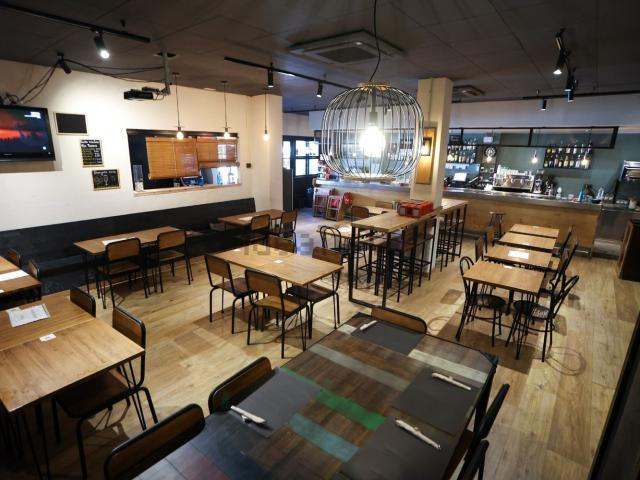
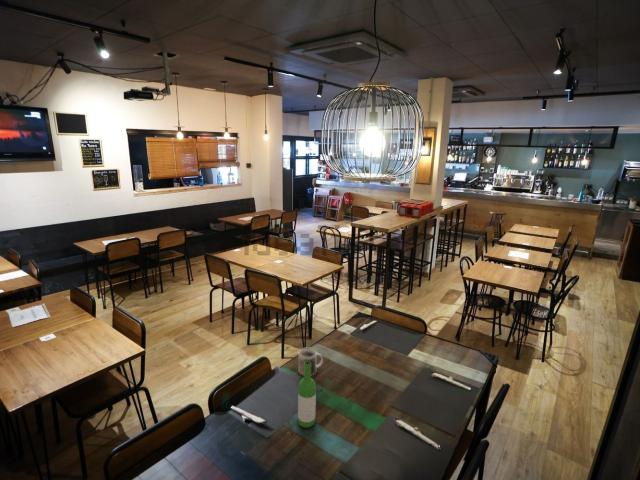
+ mug [297,347,324,376]
+ wine bottle [297,361,317,429]
